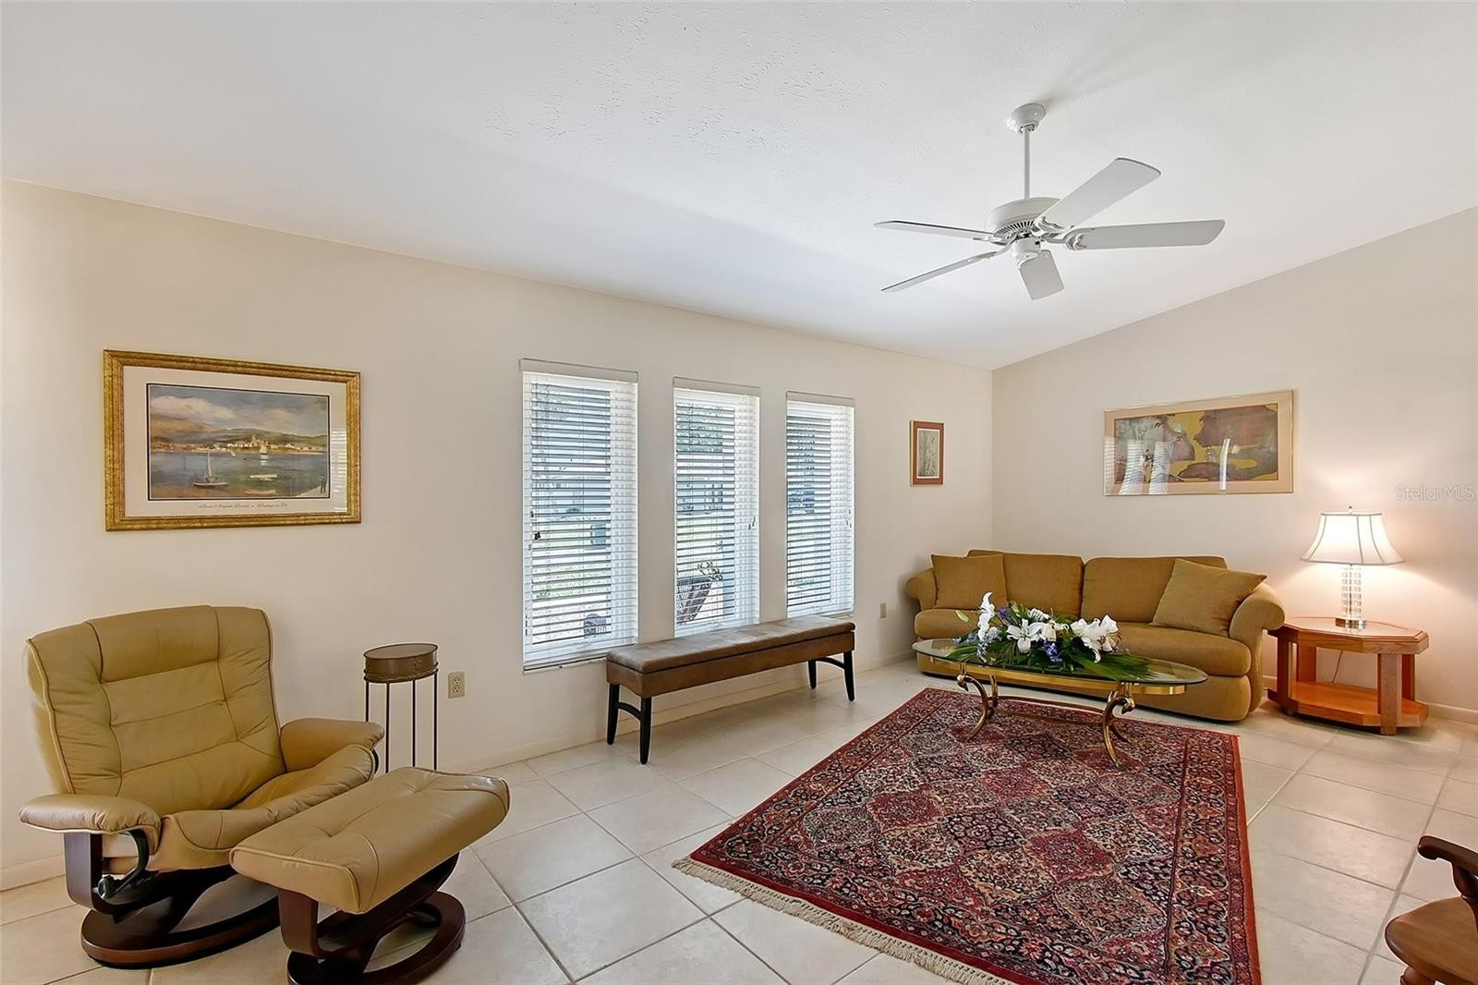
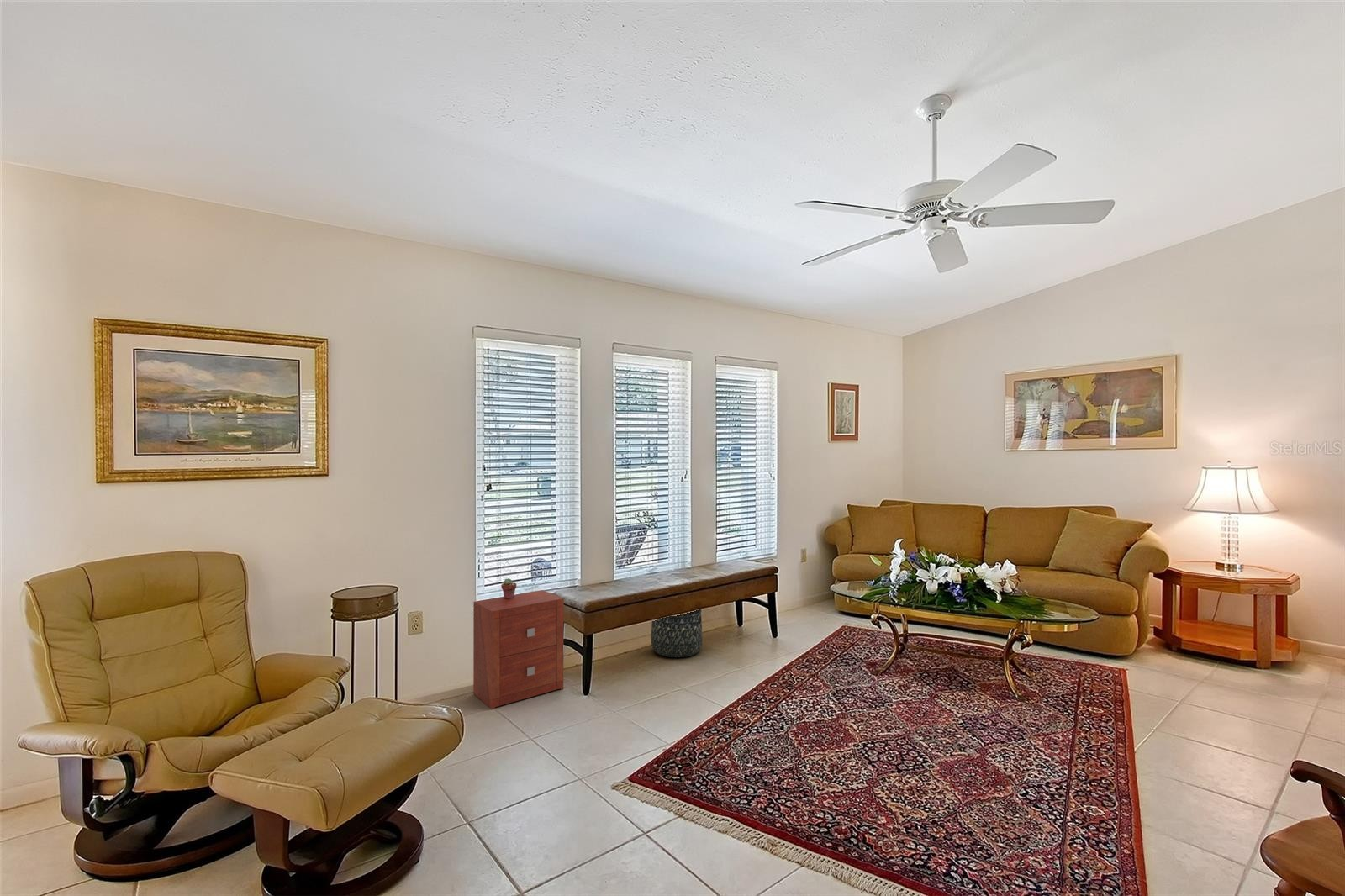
+ potted succulent [500,577,517,599]
+ nightstand [472,589,564,710]
+ basket [651,609,703,658]
